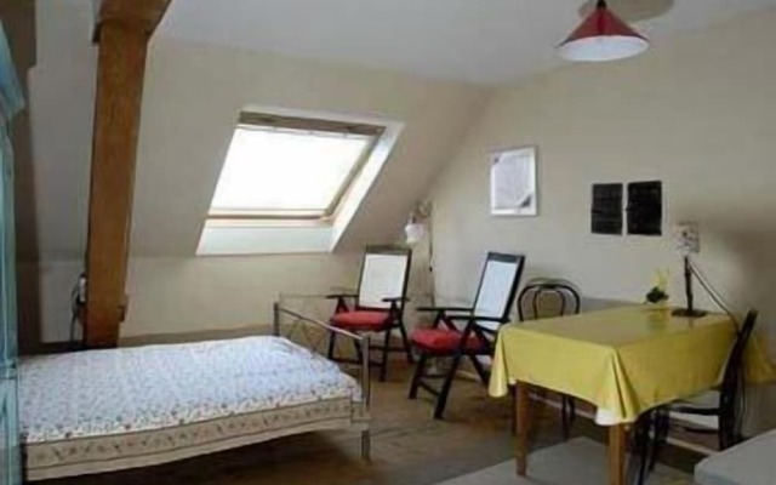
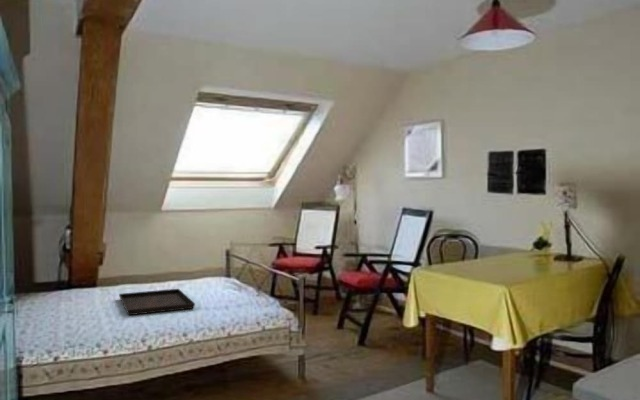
+ serving tray [118,288,196,316]
